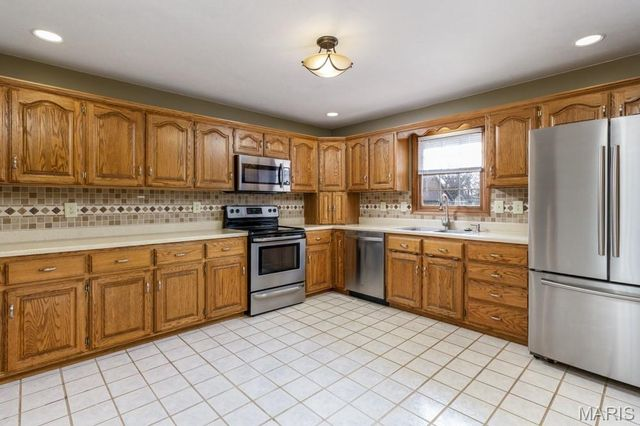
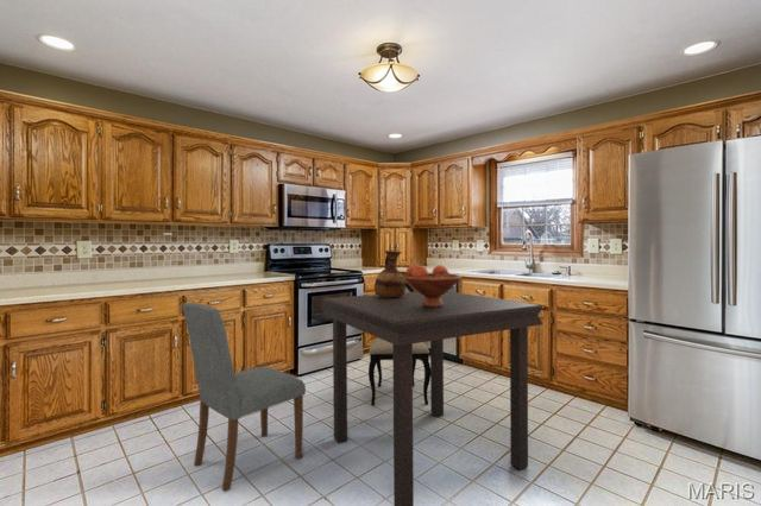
+ dining chair [182,302,307,493]
+ fruit bowl [403,263,463,308]
+ ceramic pitcher [373,249,405,297]
+ dining chair [367,280,430,406]
+ dining table [322,291,543,506]
